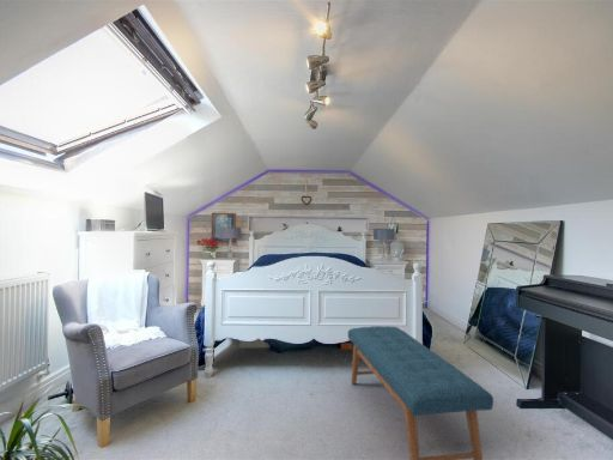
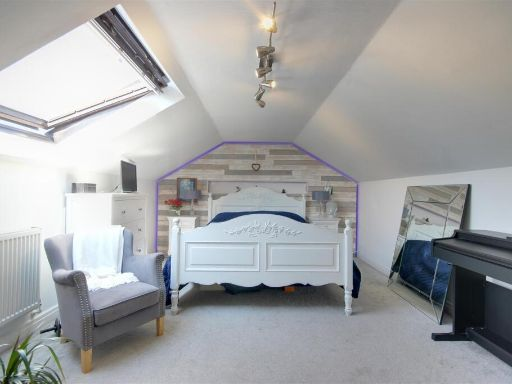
- bench [347,325,494,460]
